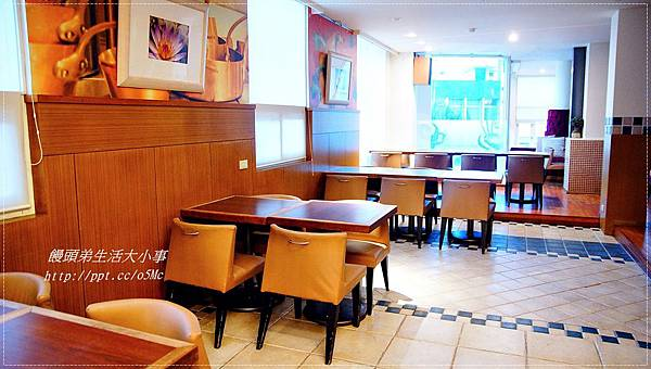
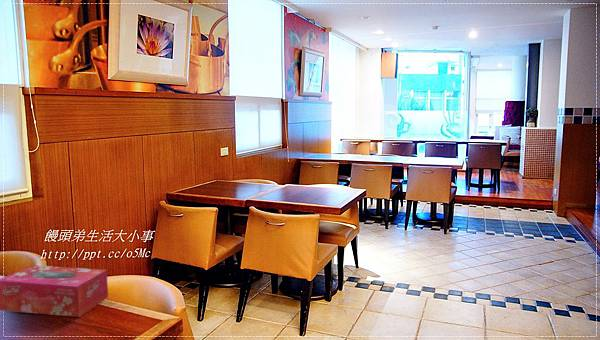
+ tissue box [0,264,109,318]
